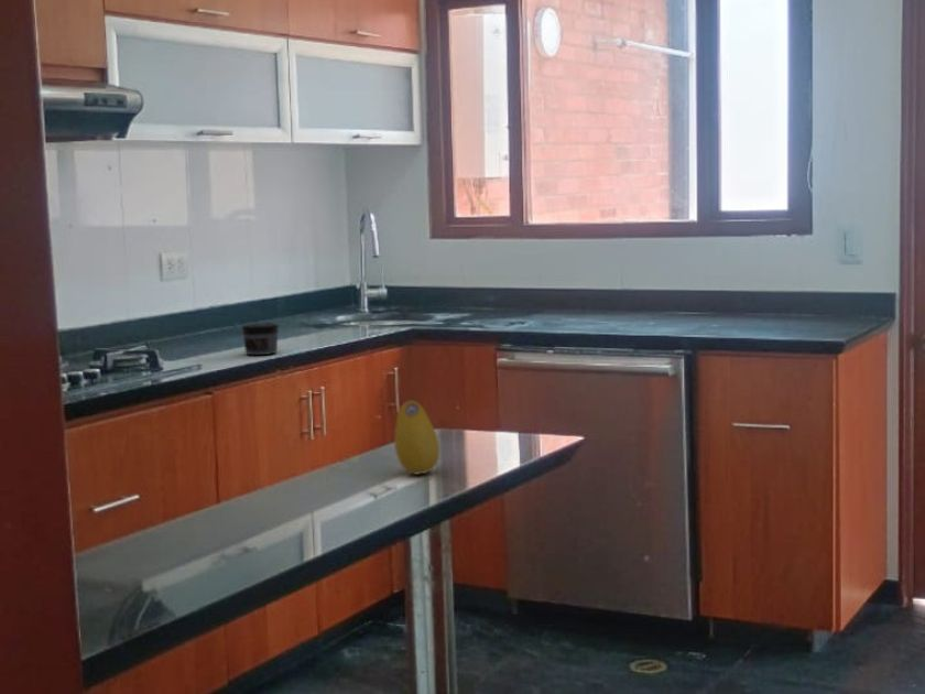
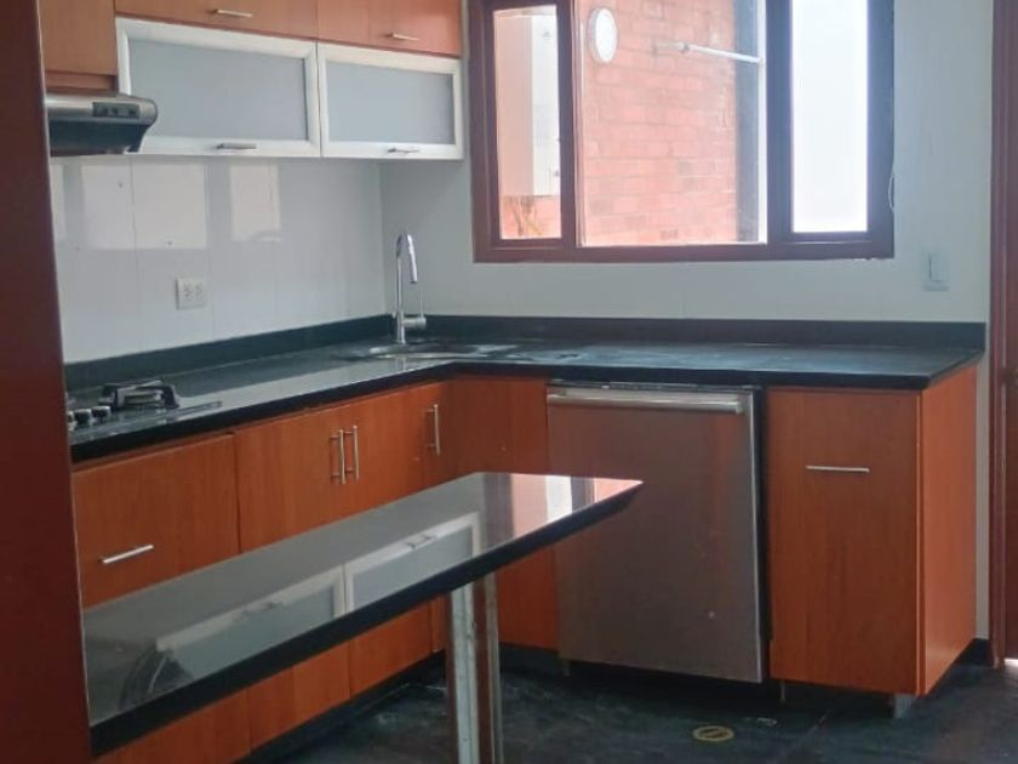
- jar [241,322,280,356]
- fruit [393,400,440,476]
